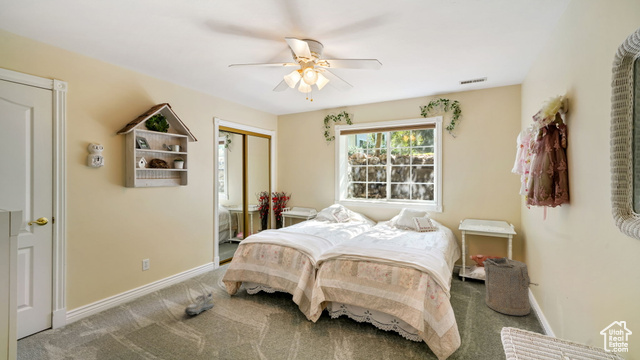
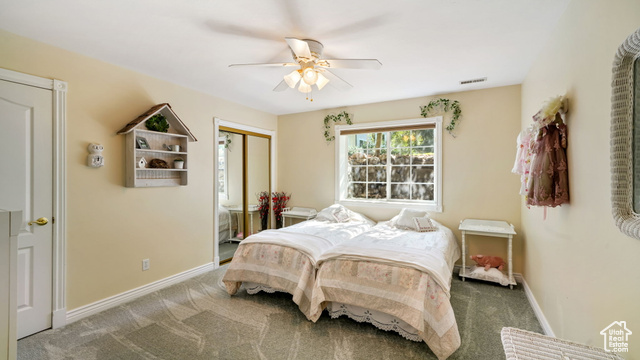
- laundry hamper [481,256,539,316]
- shoe [183,290,215,315]
